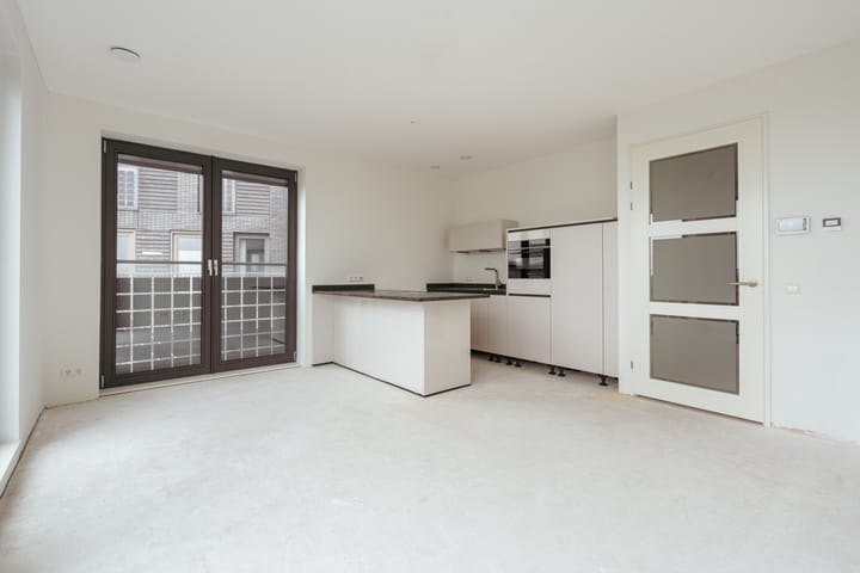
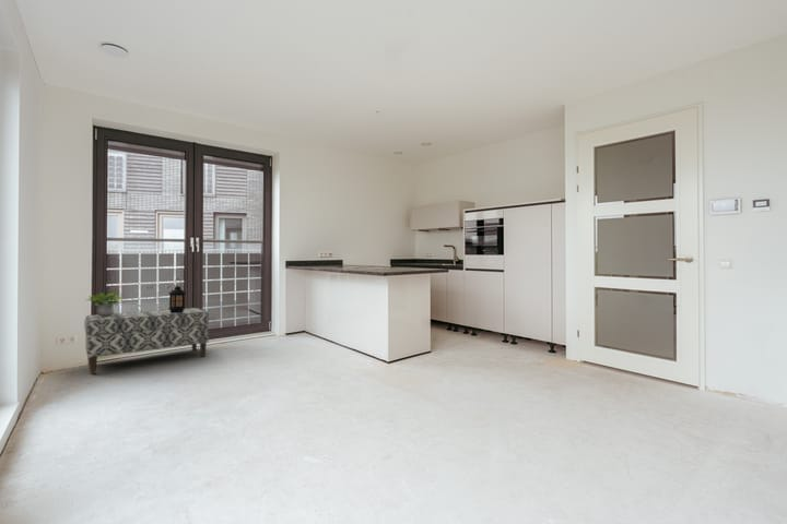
+ potted plant [85,289,125,317]
+ bench [83,307,210,374]
+ lantern [167,277,187,313]
